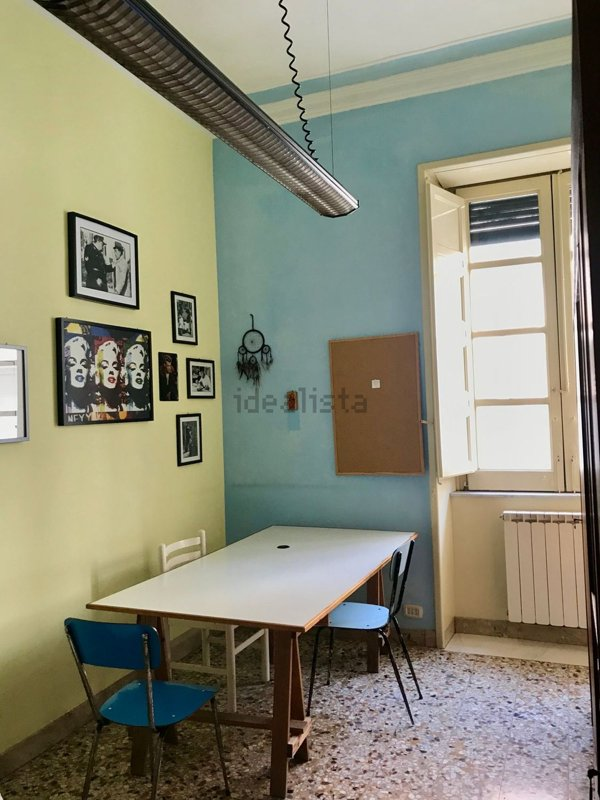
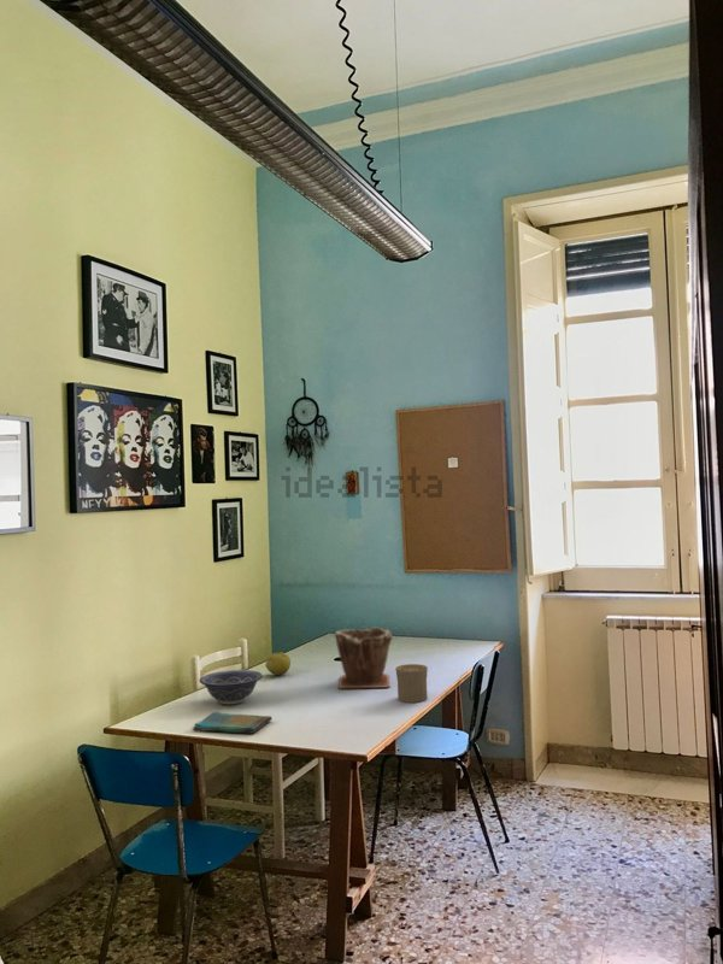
+ plant pot [334,627,394,689]
+ decorative bowl [199,669,264,706]
+ cup [394,663,429,704]
+ dish towel [192,711,274,734]
+ fruit [265,652,292,676]
